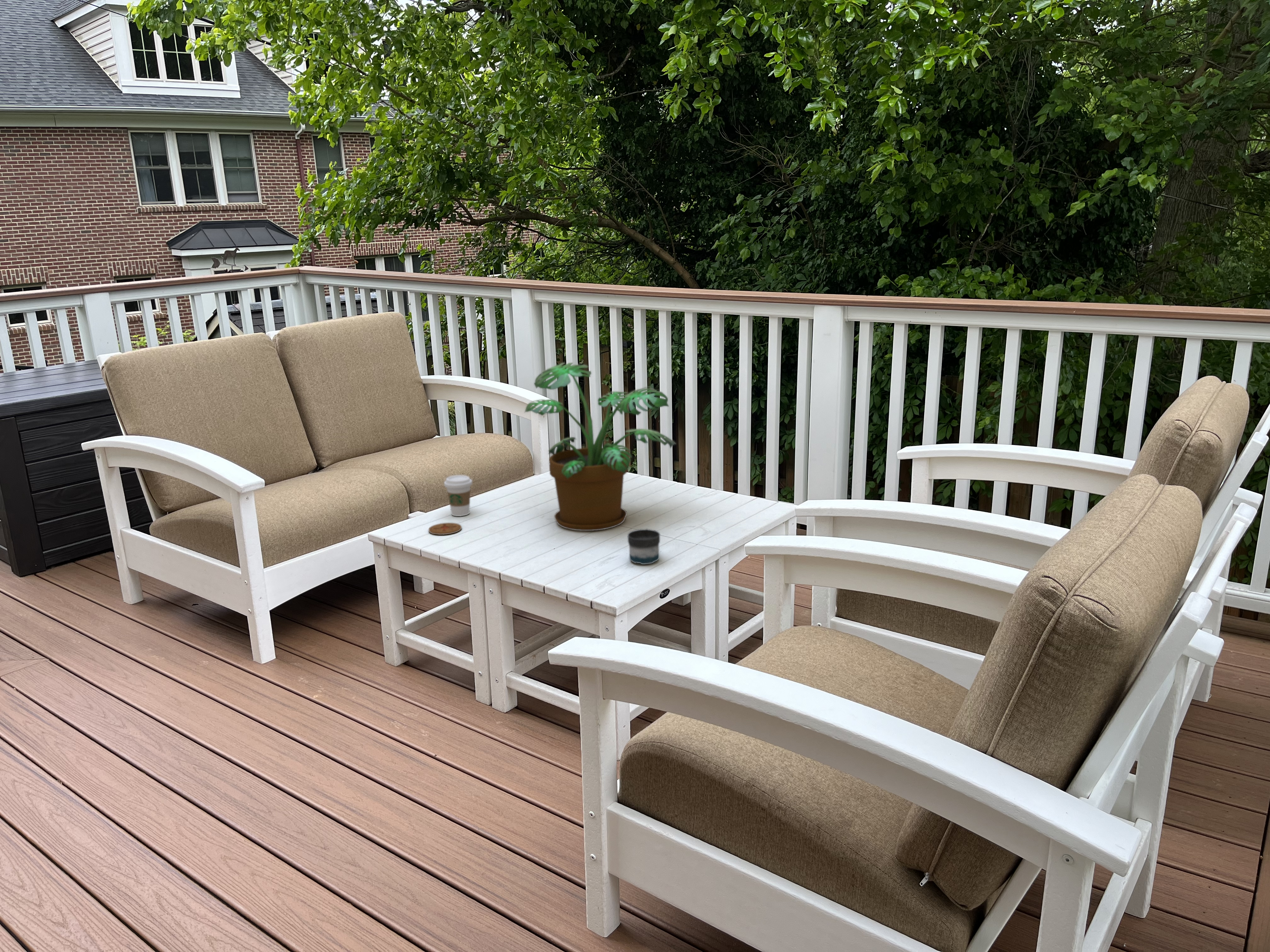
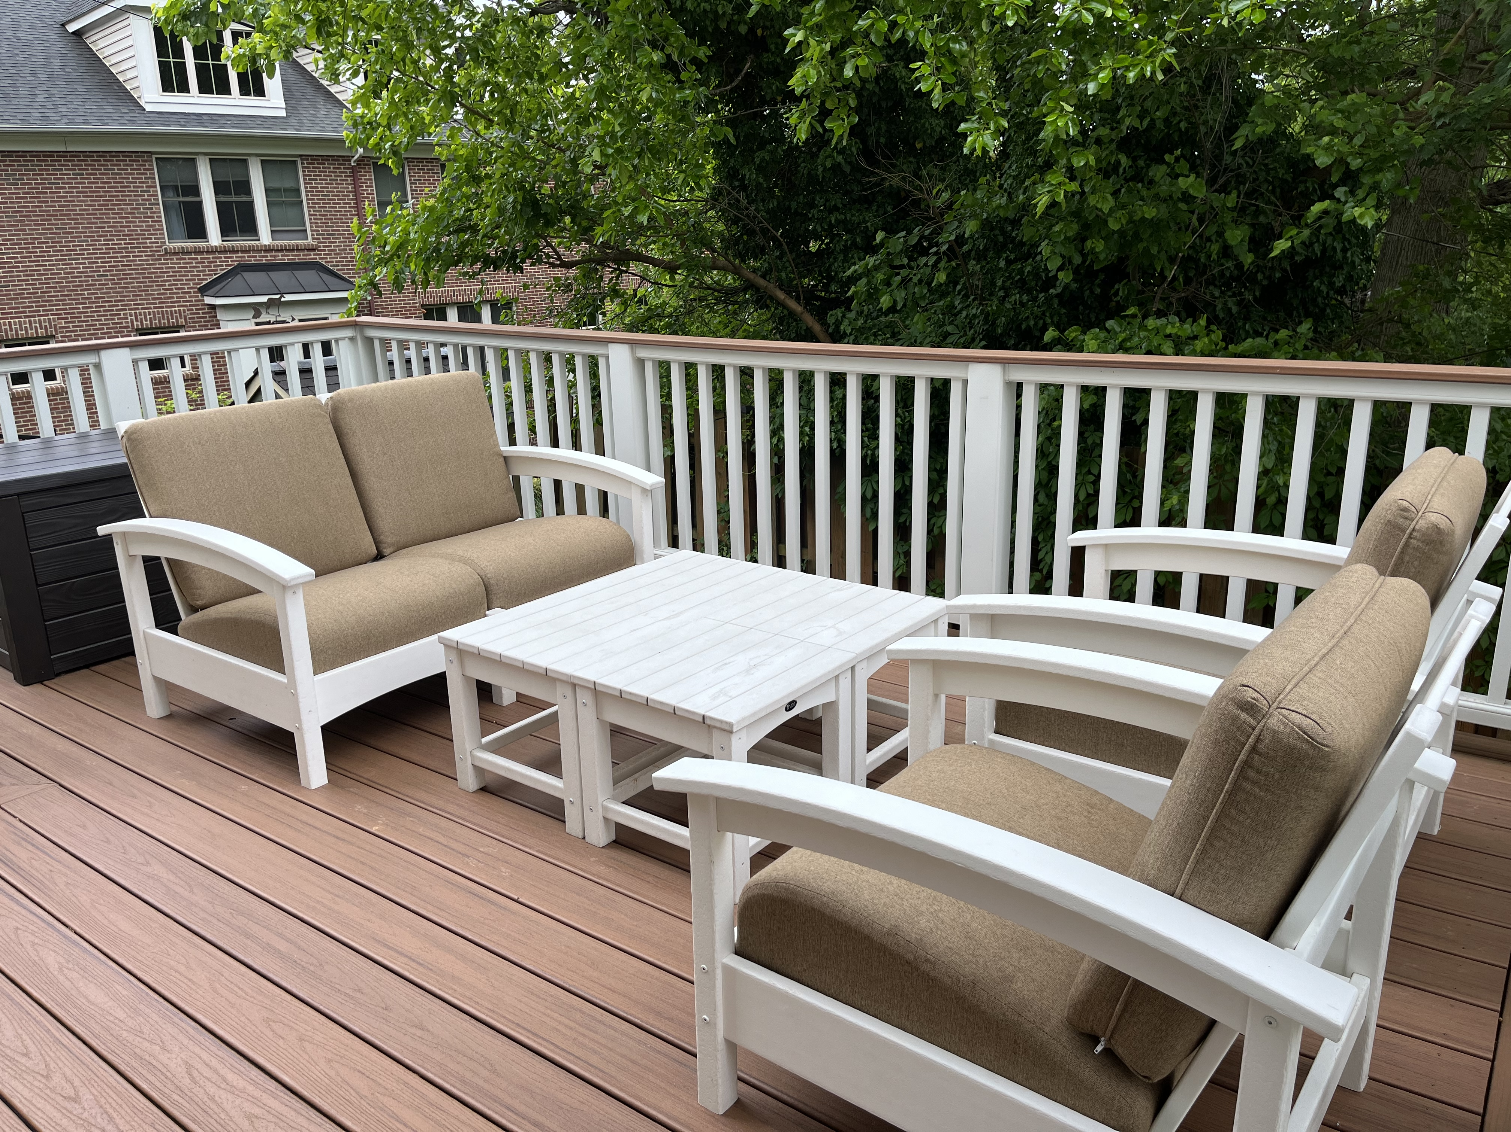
- mug [627,529,660,565]
- coaster [428,522,462,535]
- potted plant [524,362,676,531]
- coffee cup [444,475,472,517]
